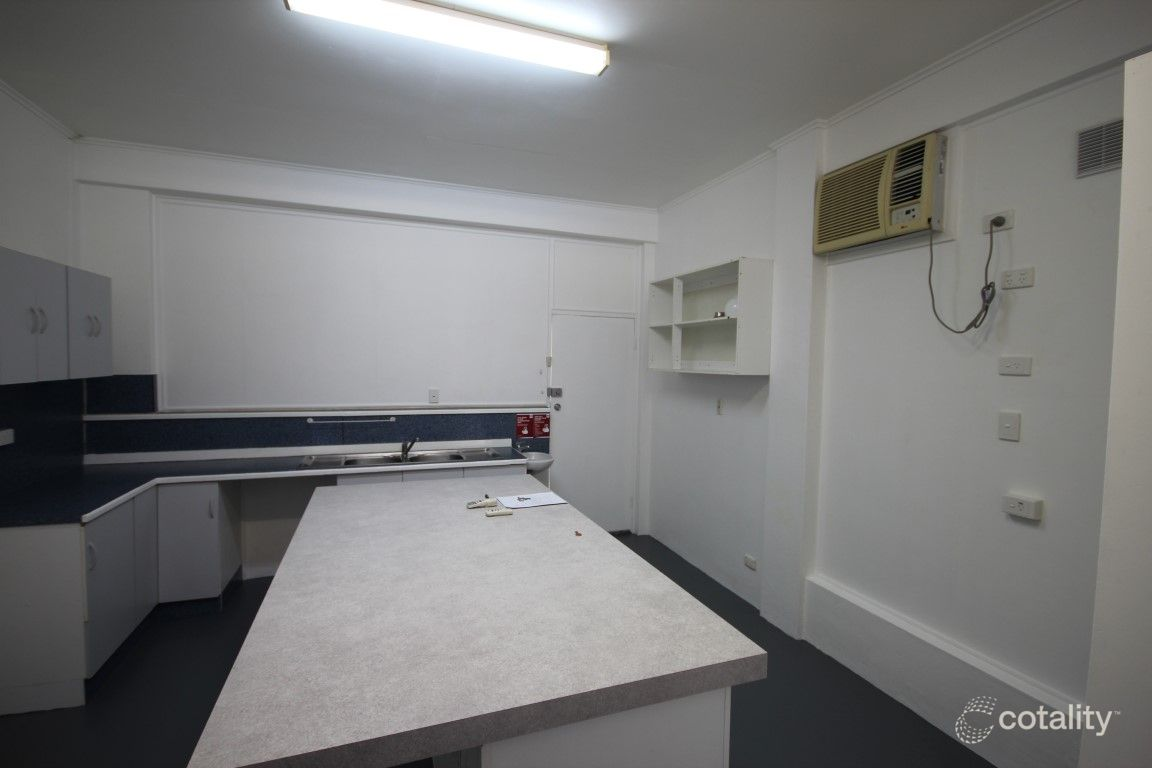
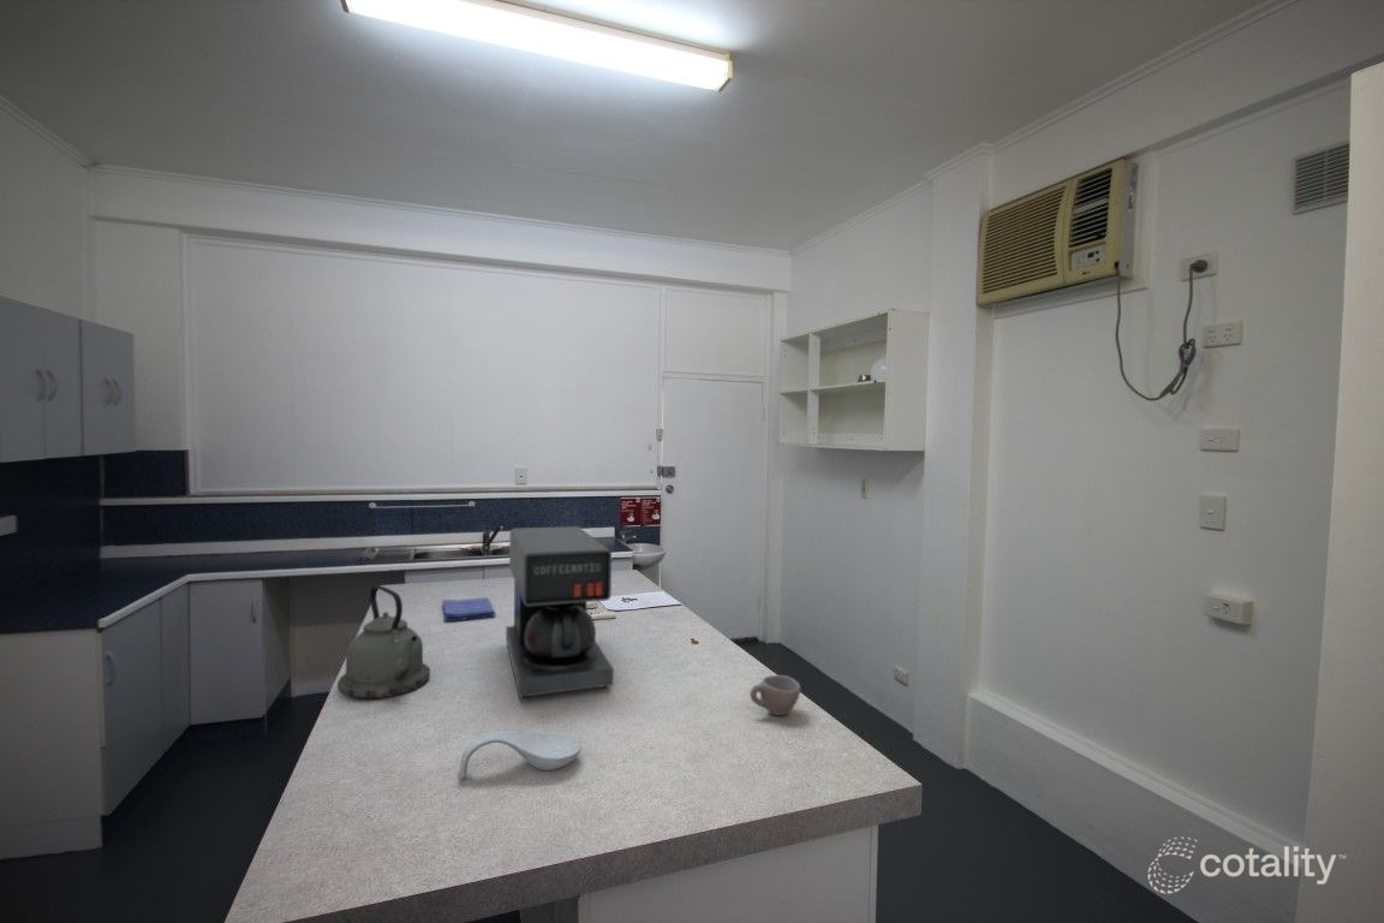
+ cup [750,674,801,716]
+ coffee maker [505,525,615,699]
+ dish towel [441,596,496,623]
+ kettle [336,584,431,699]
+ spoon rest [458,730,583,780]
